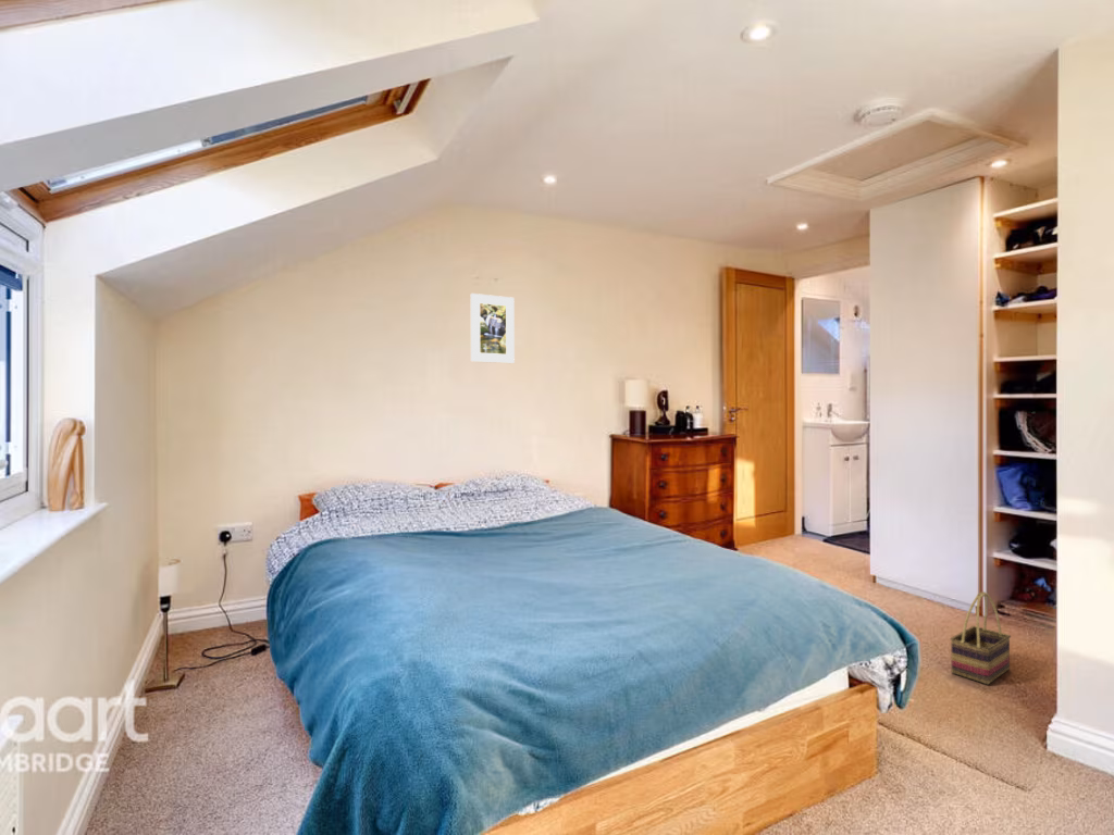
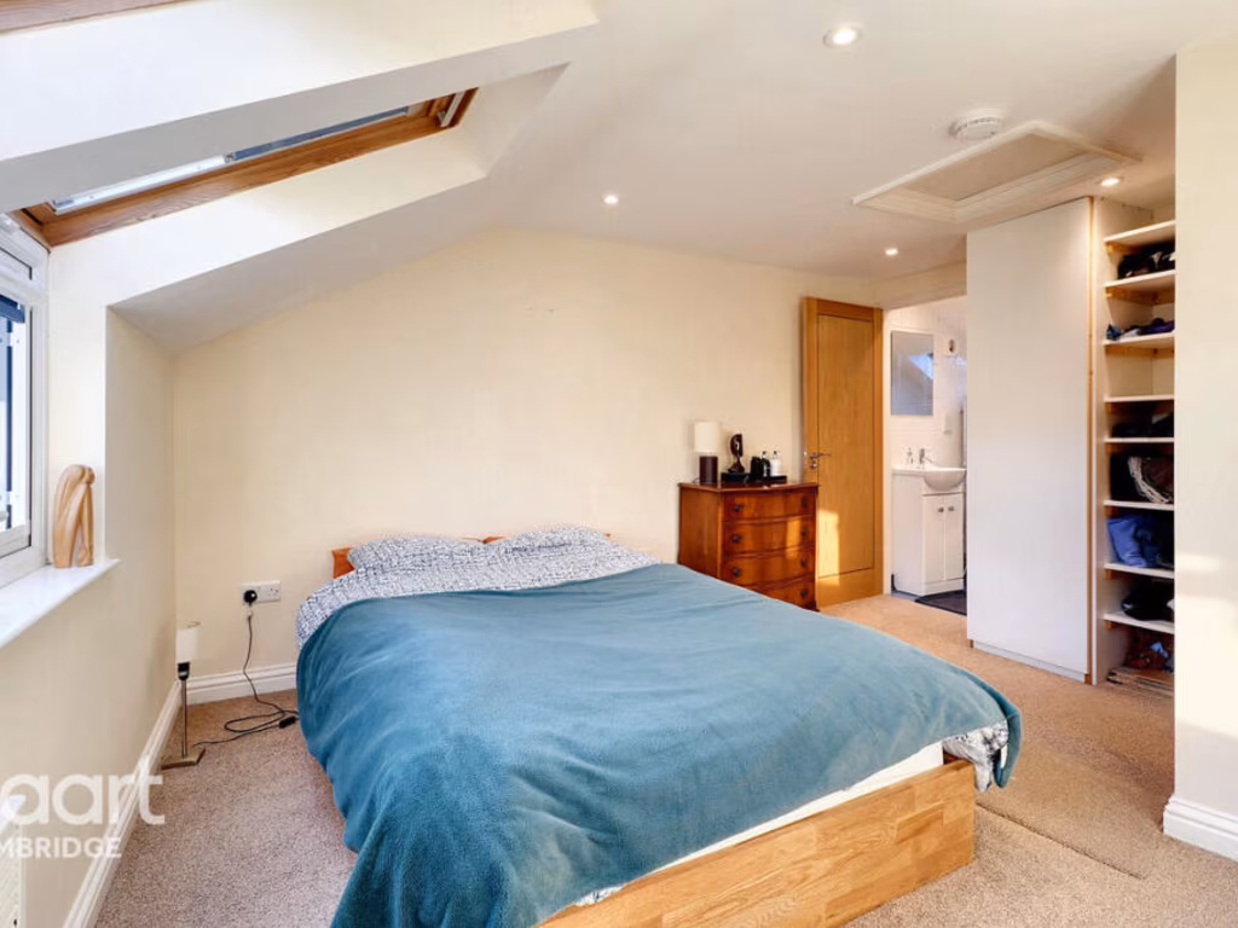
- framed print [470,292,516,364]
- basket [949,590,1012,686]
